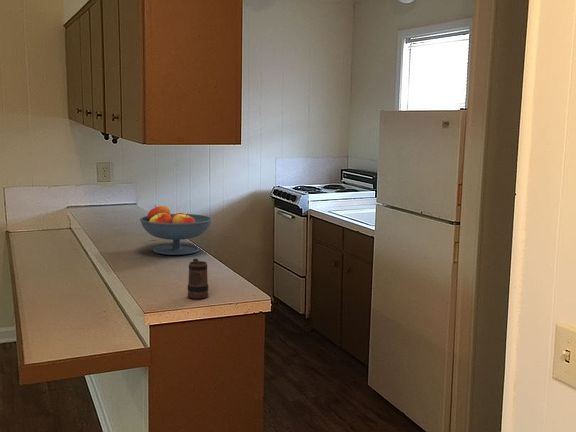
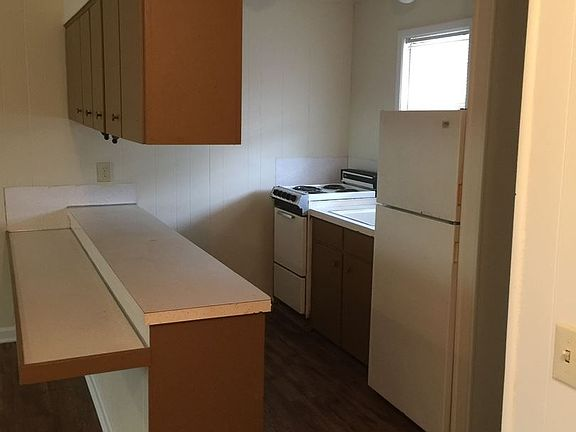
- mug [187,258,209,300]
- fruit bowl [139,205,213,256]
